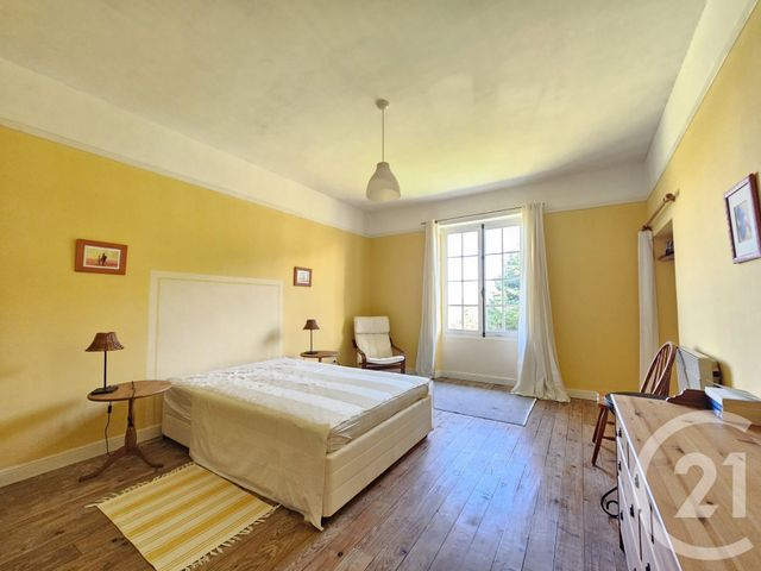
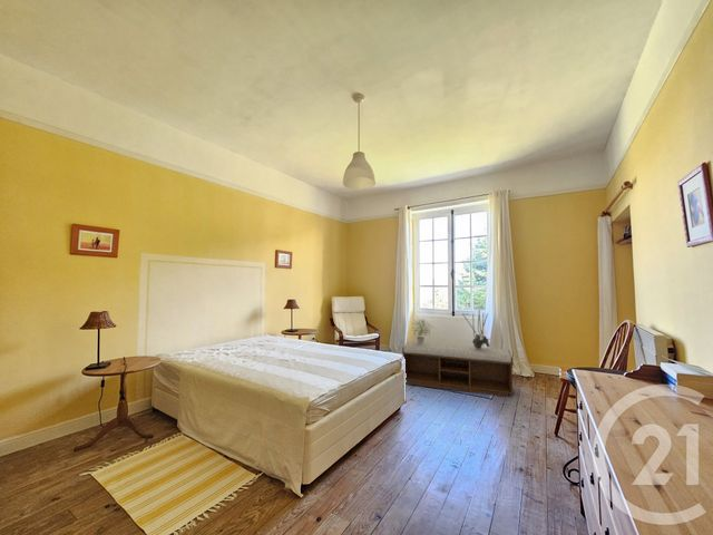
+ bench [401,341,515,398]
+ dried flowers [461,309,490,349]
+ potted plant [411,315,434,344]
